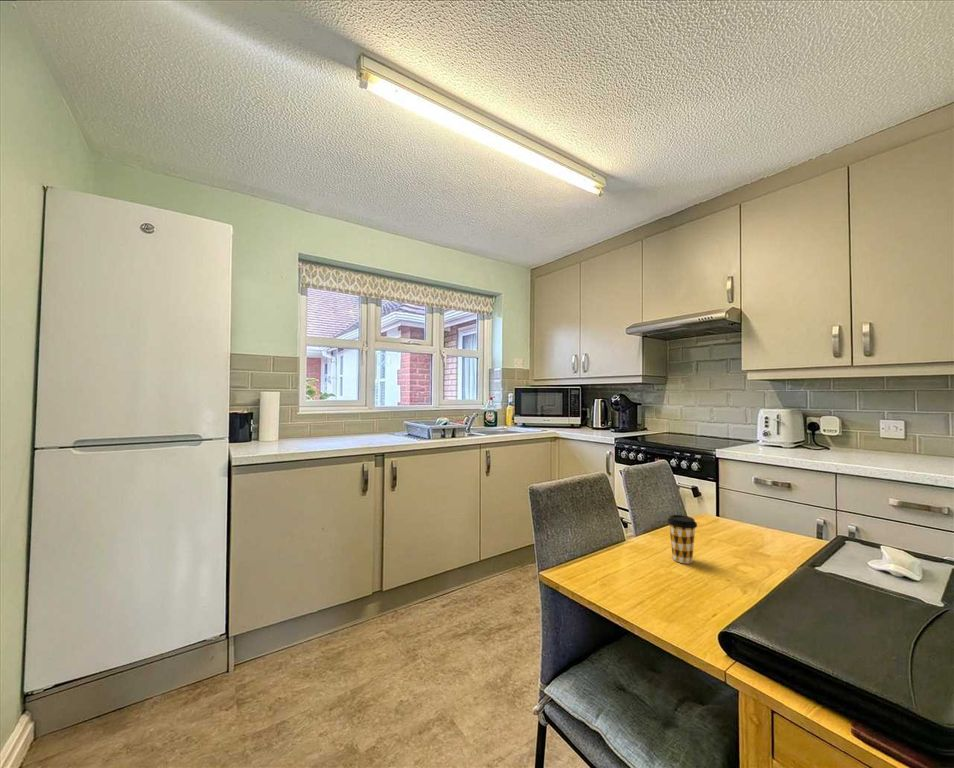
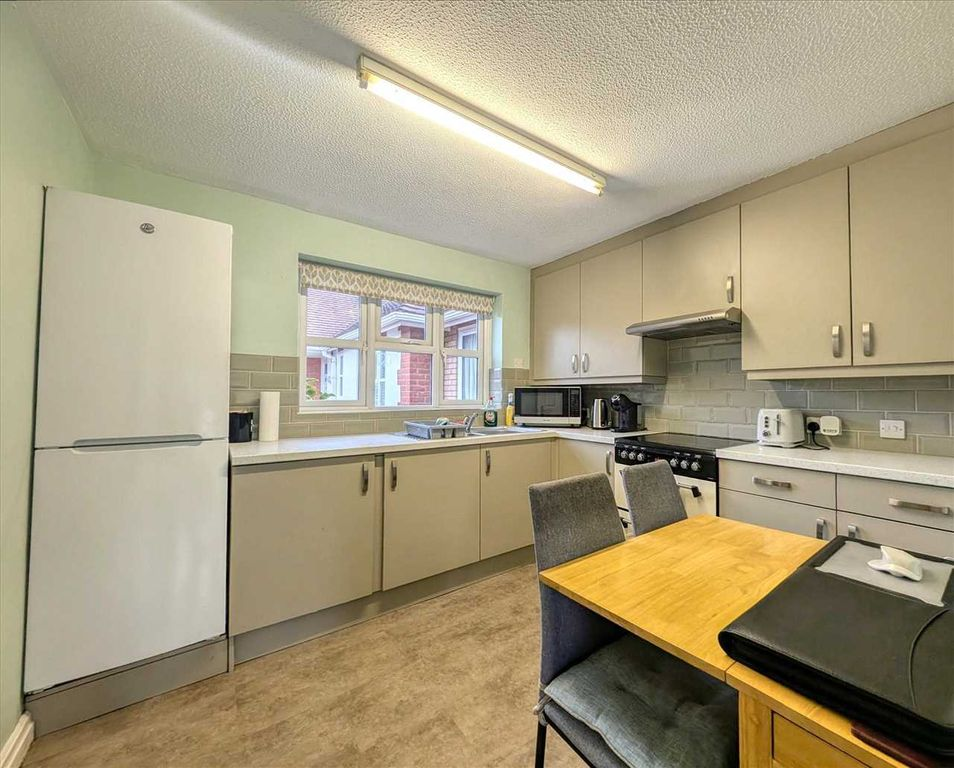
- coffee cup [666,514,698,564]
